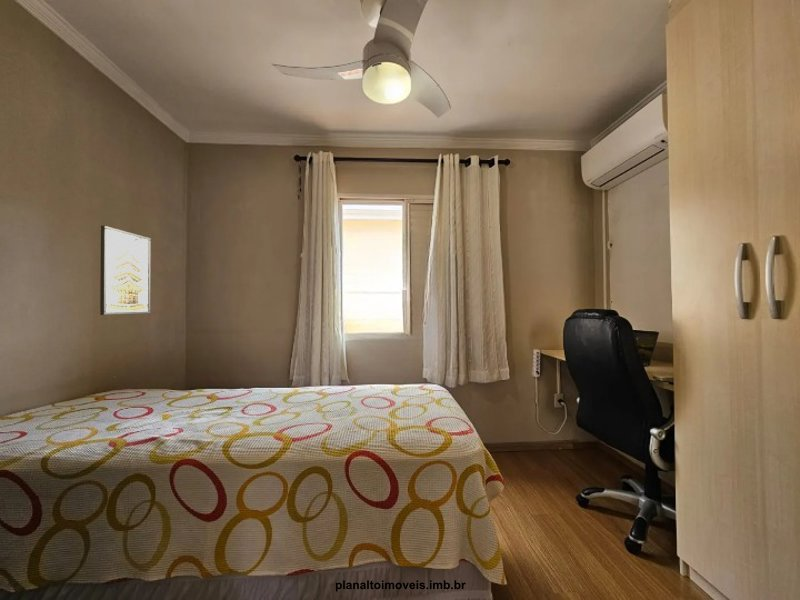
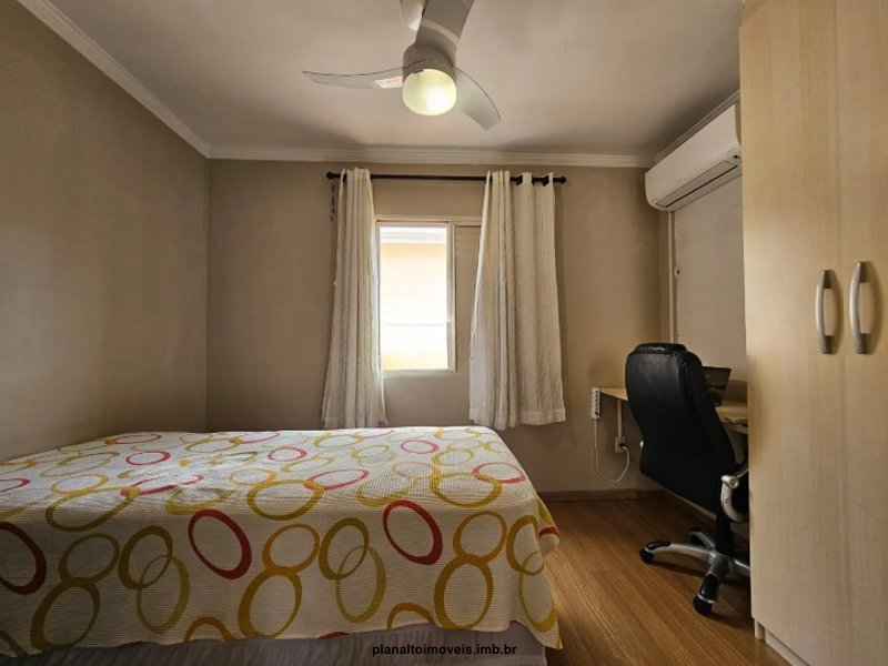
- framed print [99,225,152,316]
